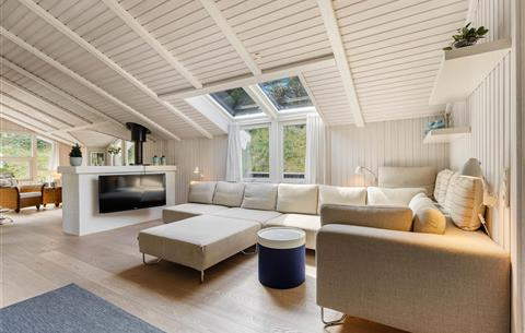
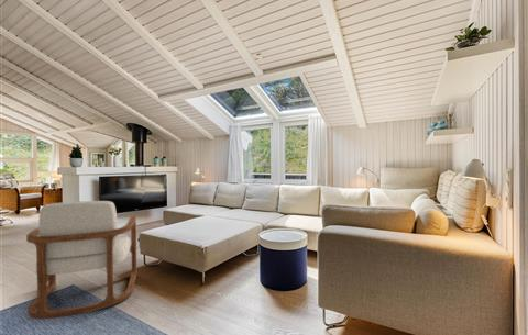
+ armchair [25,200,138,321]
